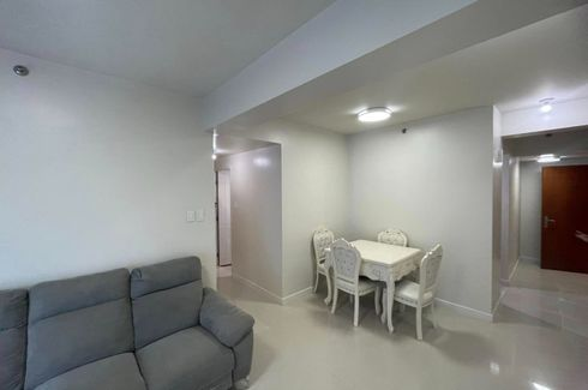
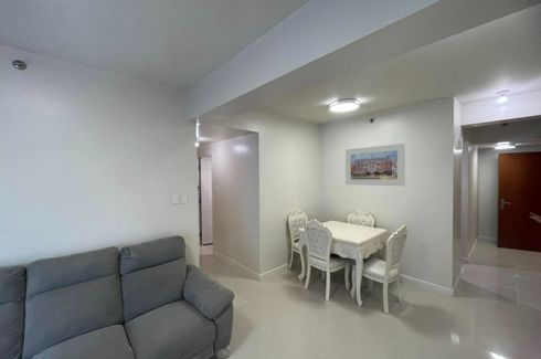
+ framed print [344,142,406,187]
